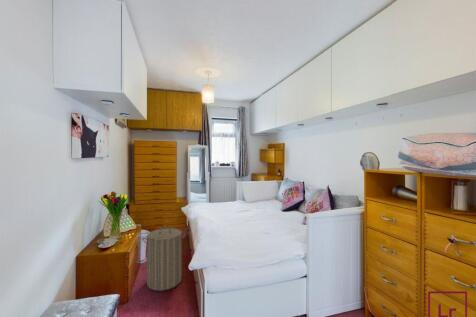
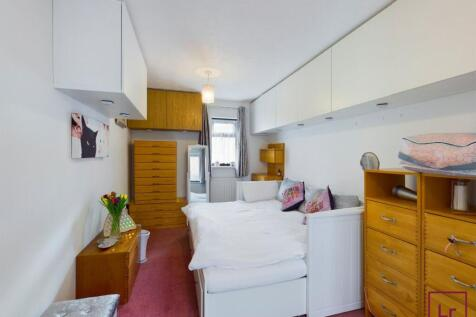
- laundry hamper [141,225,187,292]
